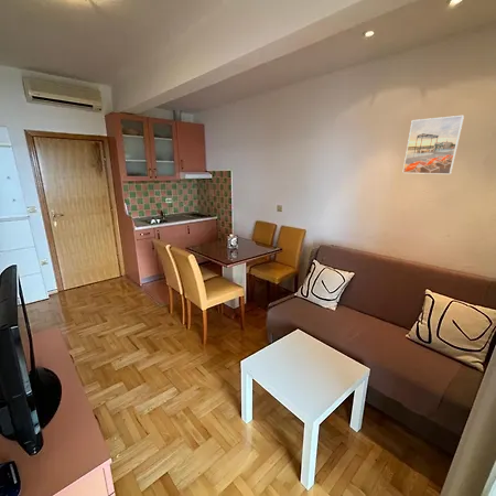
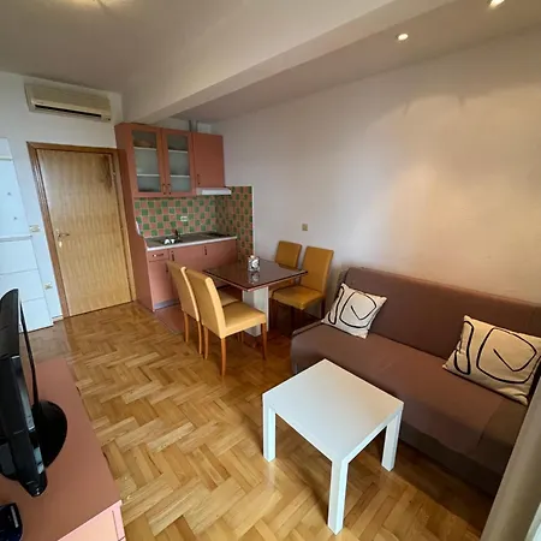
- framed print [401,115,465,175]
